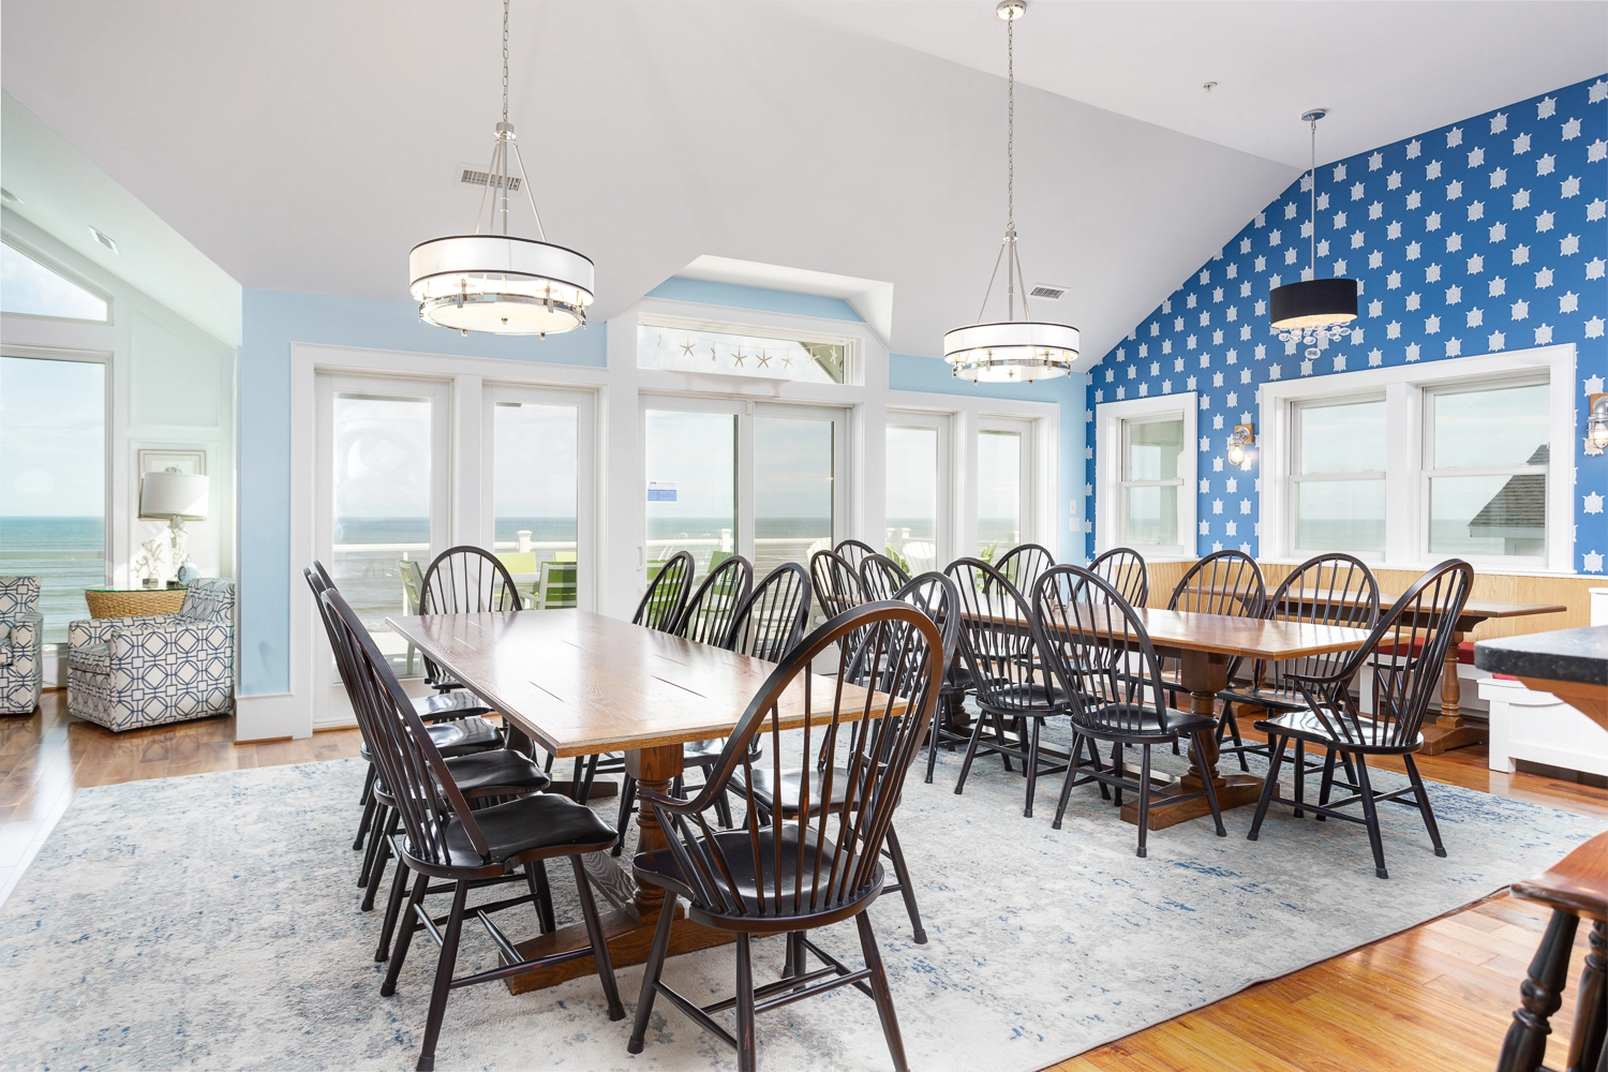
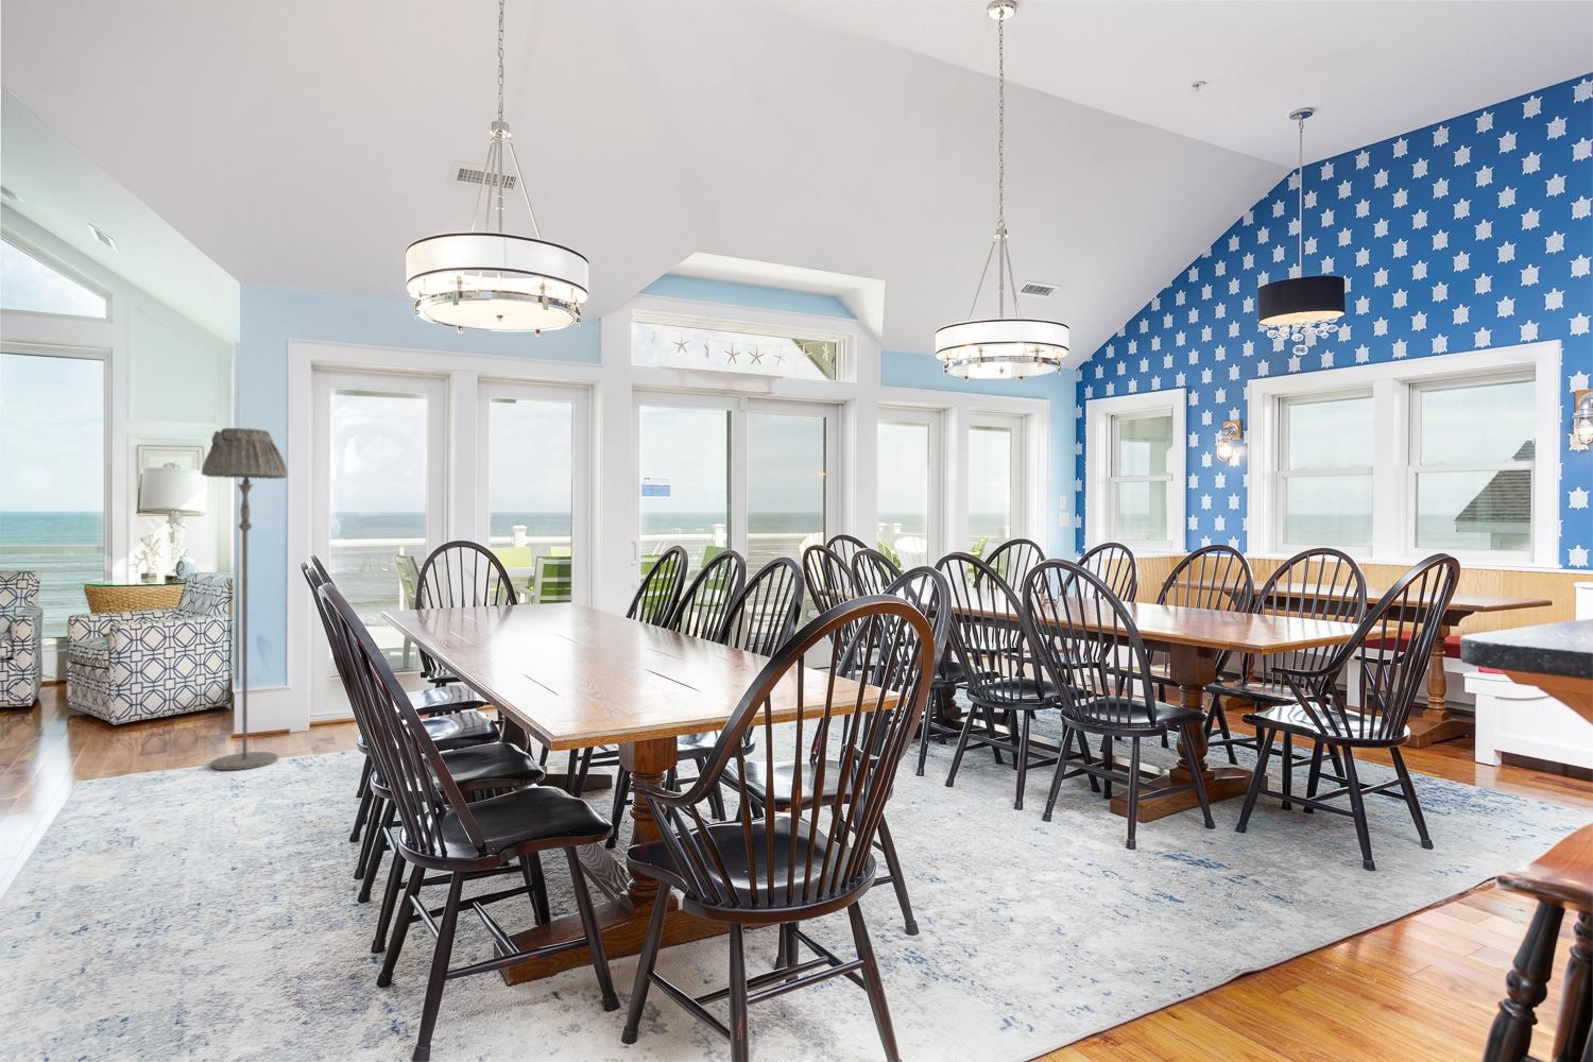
+ floor lamp [199,427,289,770]
